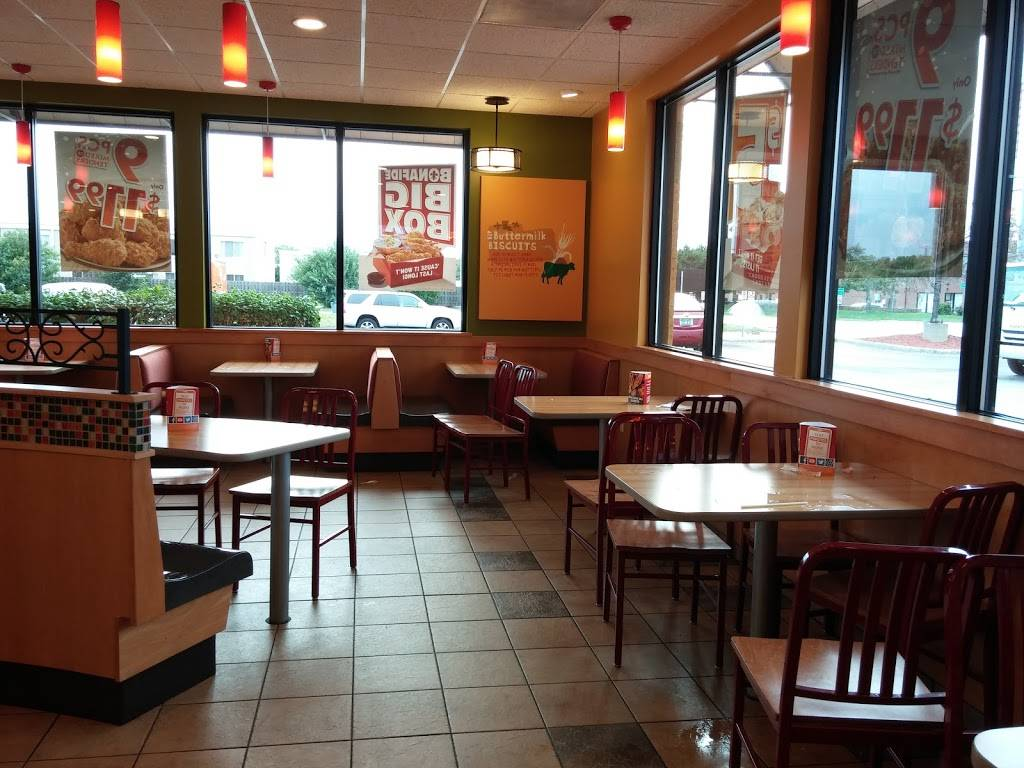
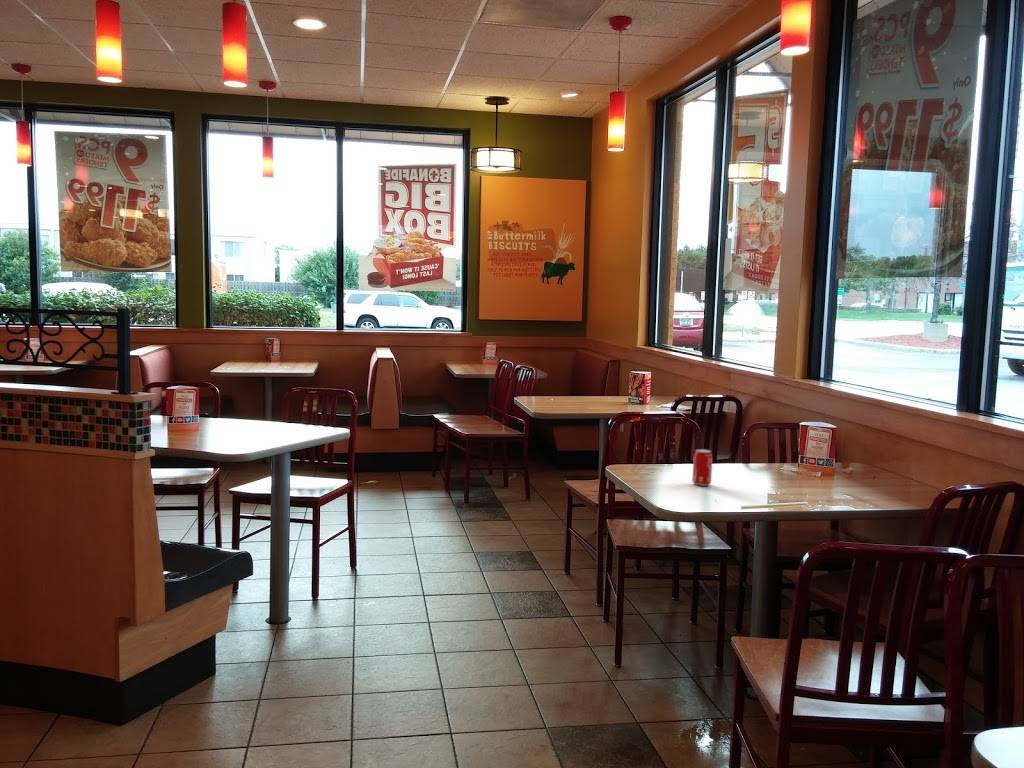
+ beverage can [691,448,713,487]
